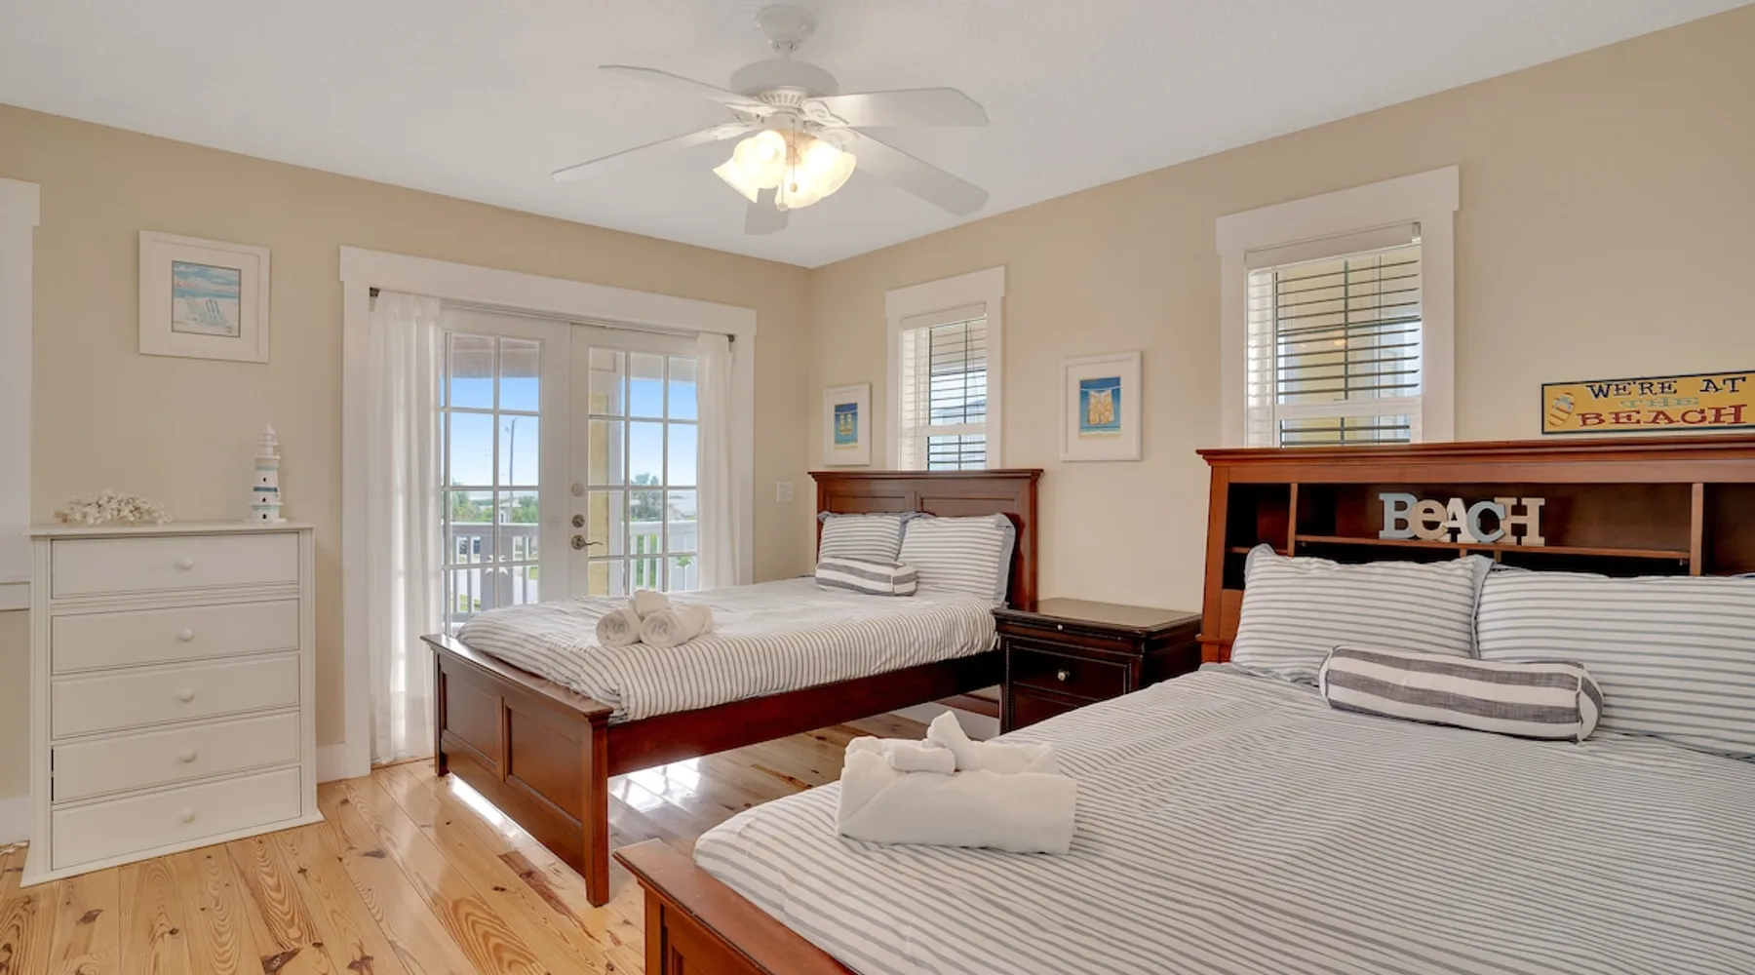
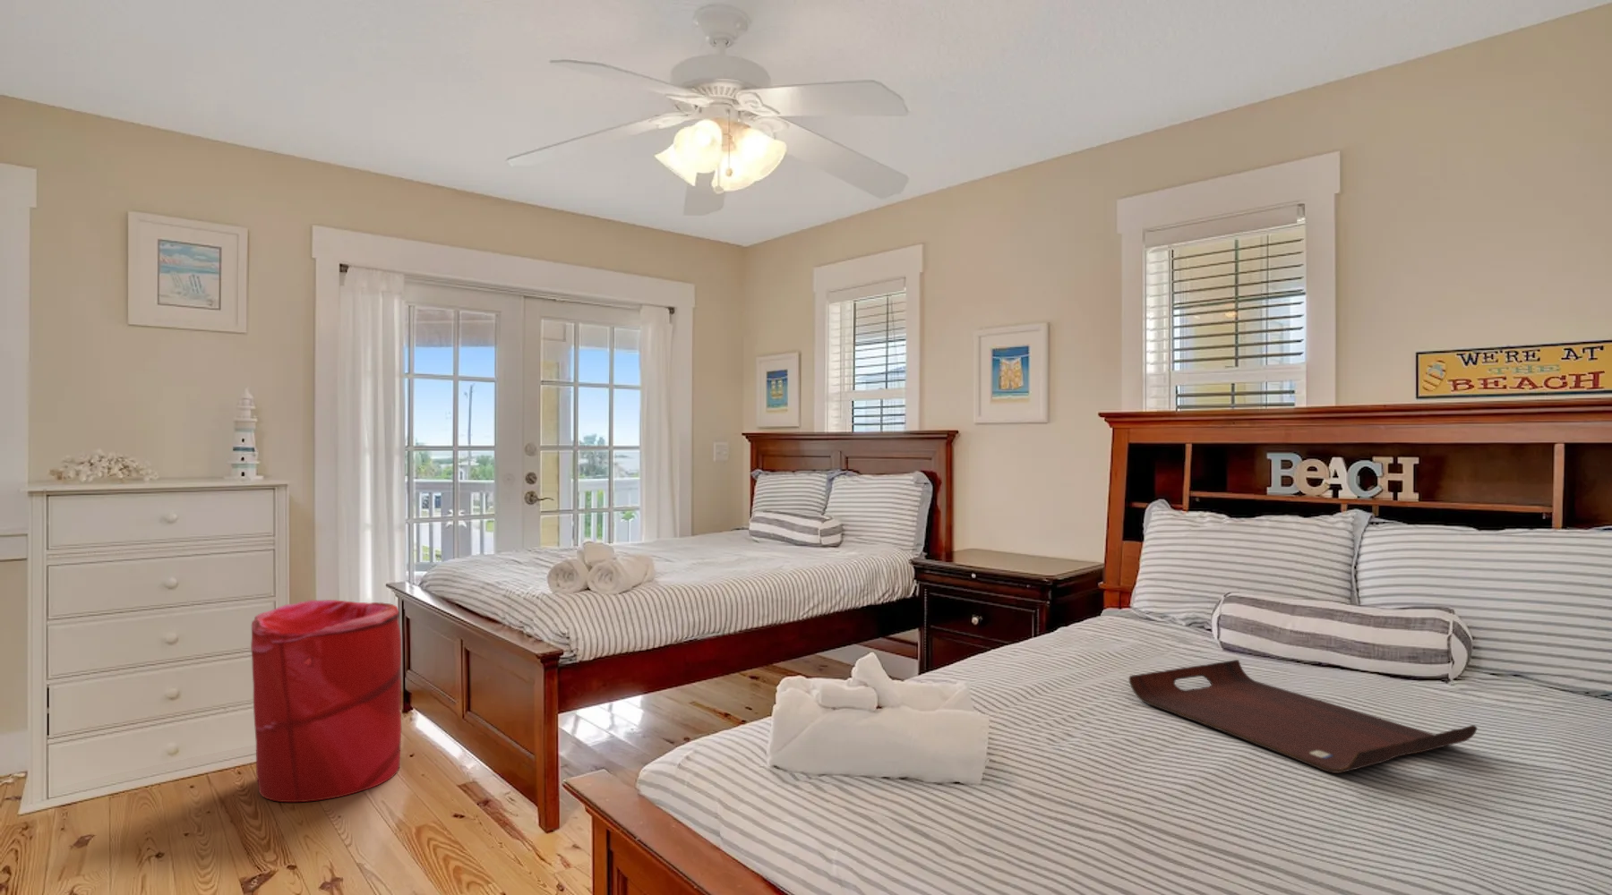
+ laundry hamper [250,599,402,802]
+ serving tray [1128,659,1479,774]
